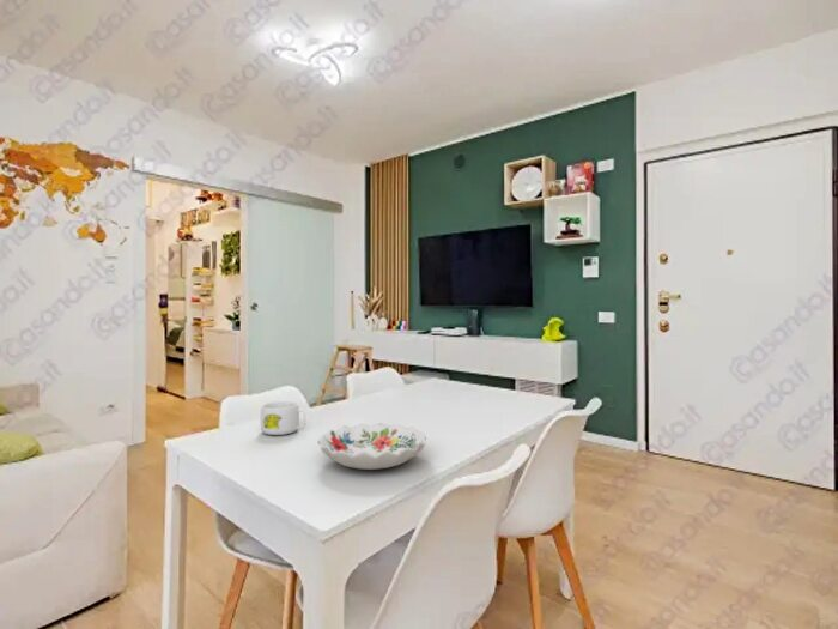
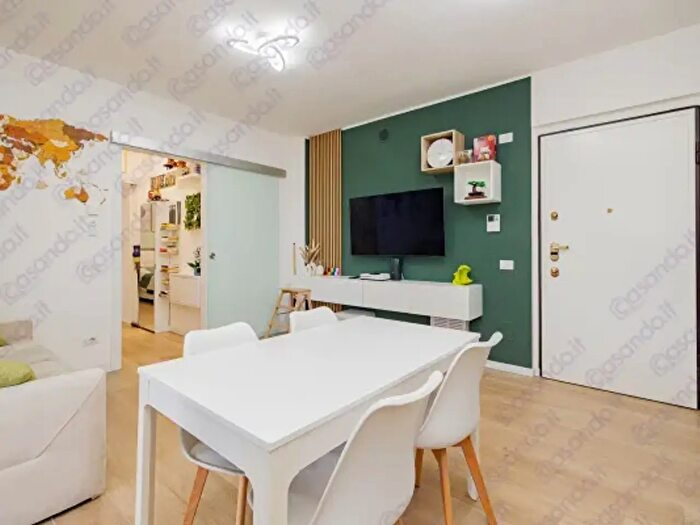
- mug [260,400,306,436]
- decorative bowl [316,422,427,471]
